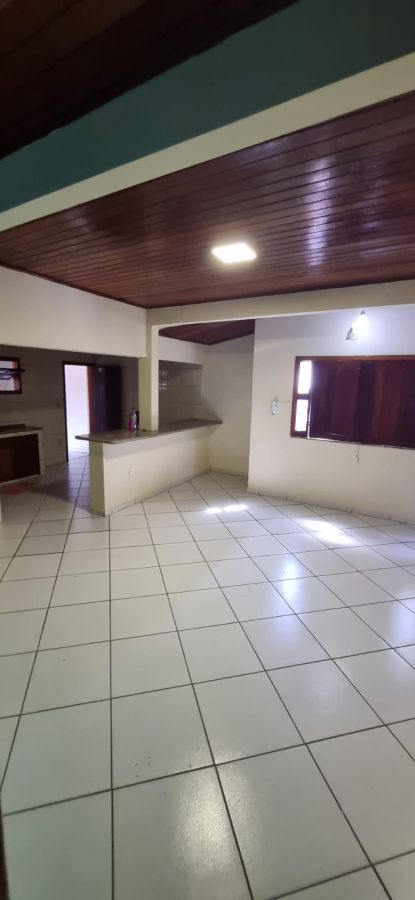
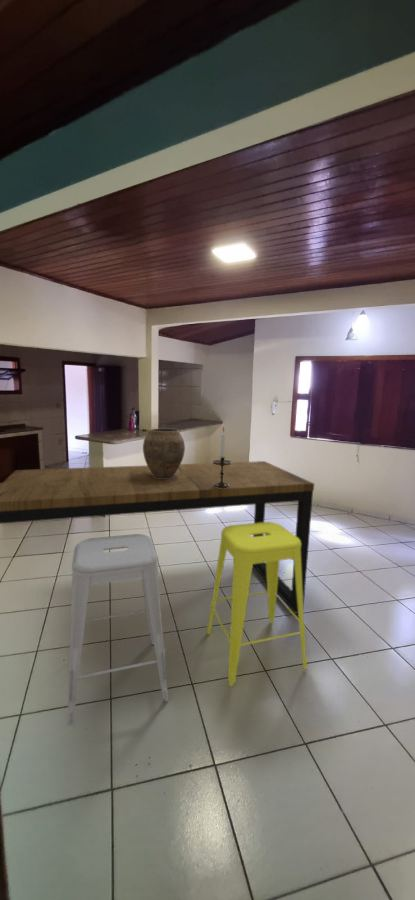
+ candlestick [212,426,233,488]
+ vase [142,427,186,478]
+ dining table [0,460,315,726]
